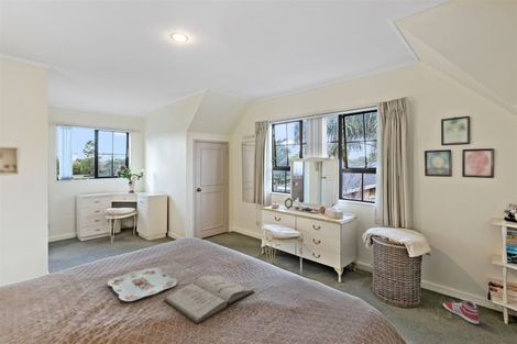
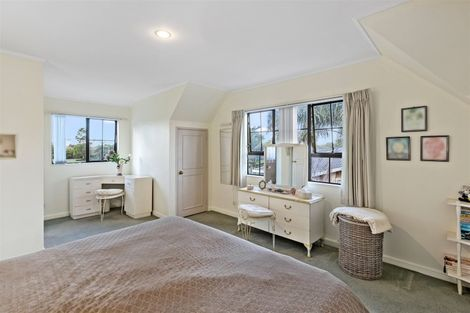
- serving tray [107,267,178,302]
- sneaker [442,299,480,325]
- book [163,275,255,325]
